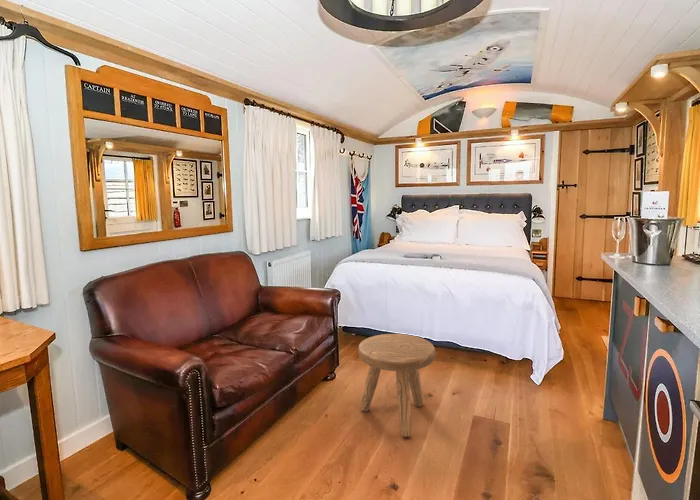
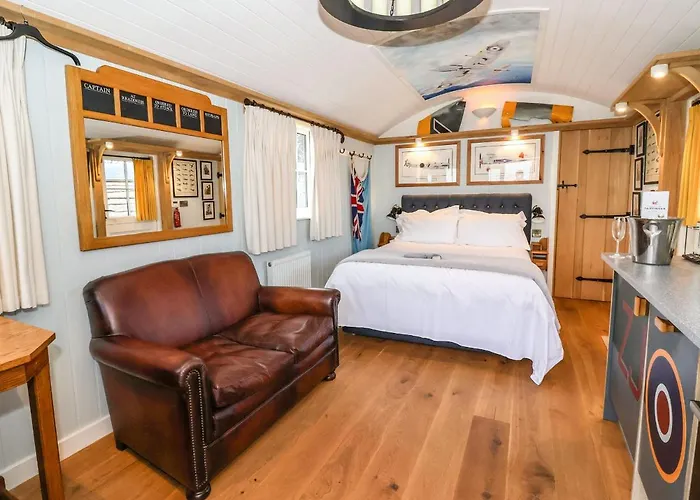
- stool [357,333,436,438]
